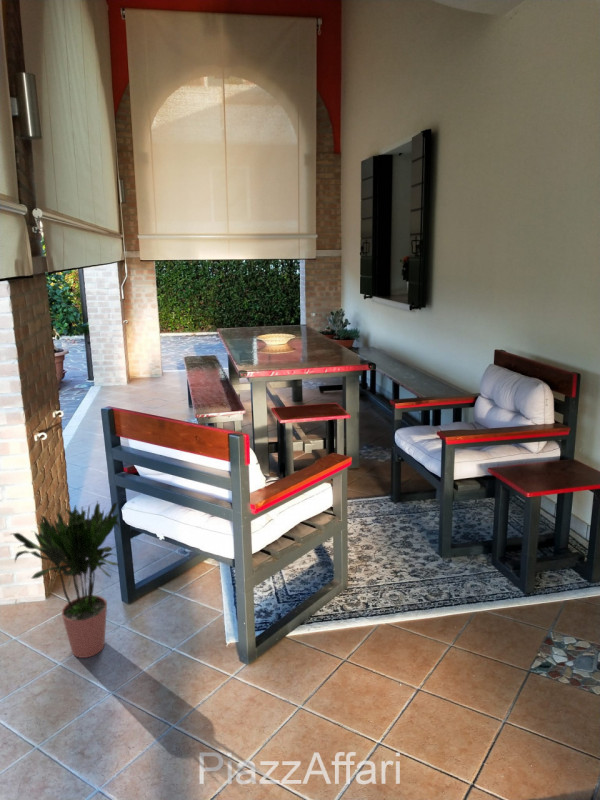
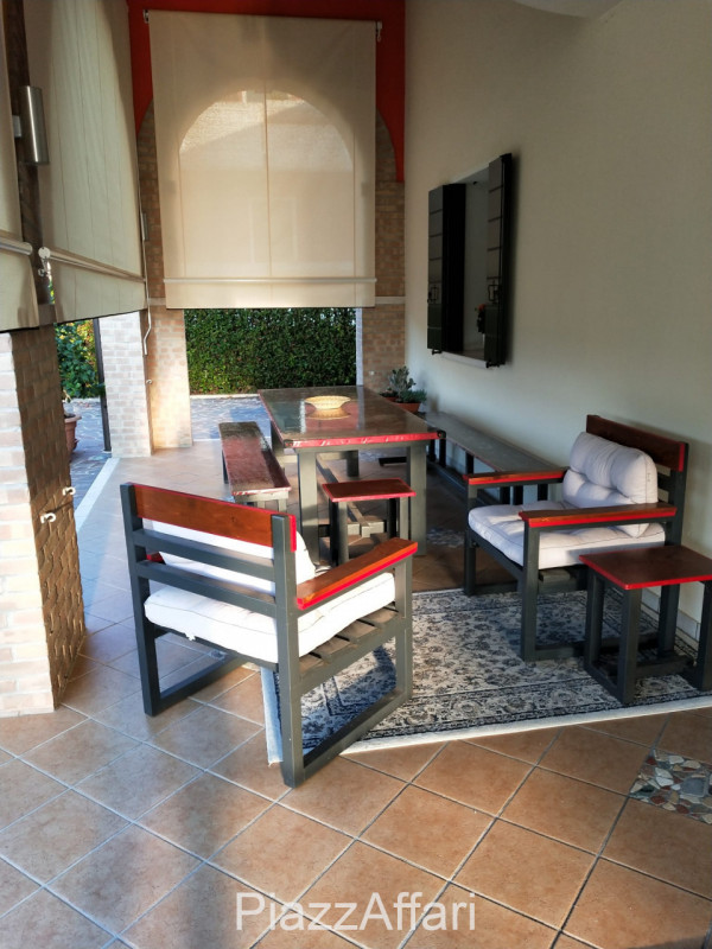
- potted plant [11,499,121,659]
